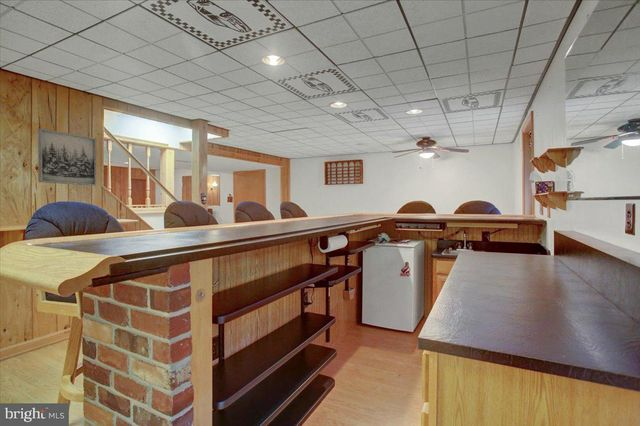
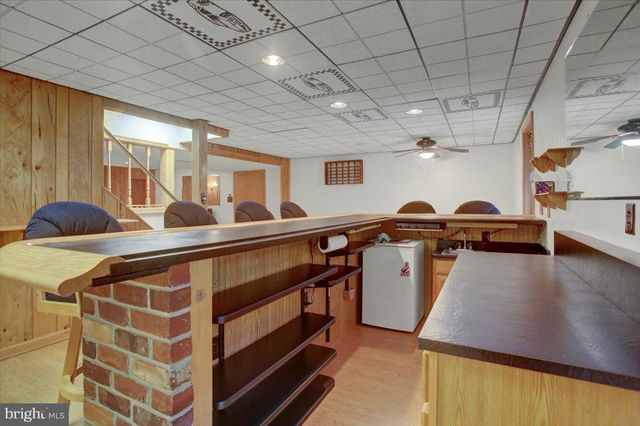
- wall art [37,127,97,187]
